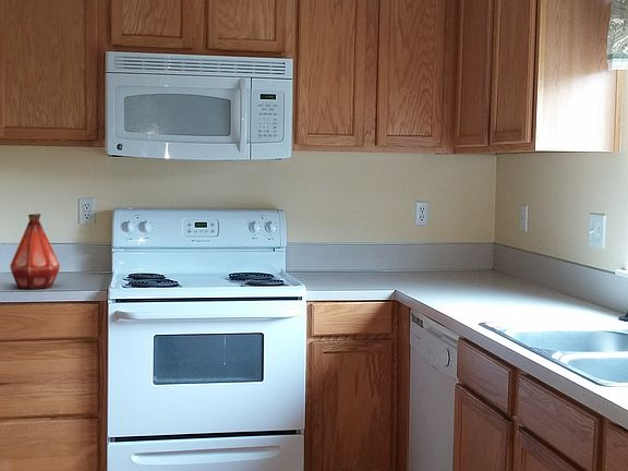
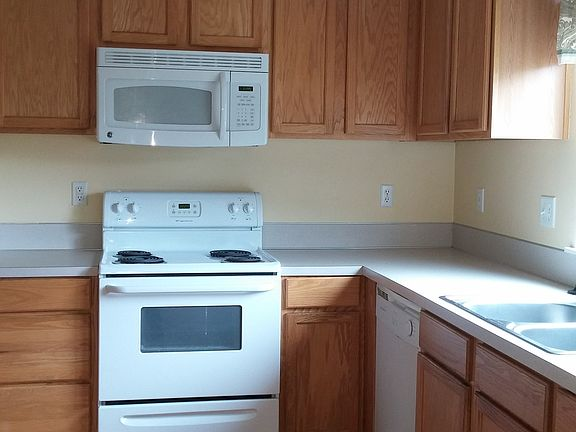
- bottle [9,213,61,290]
